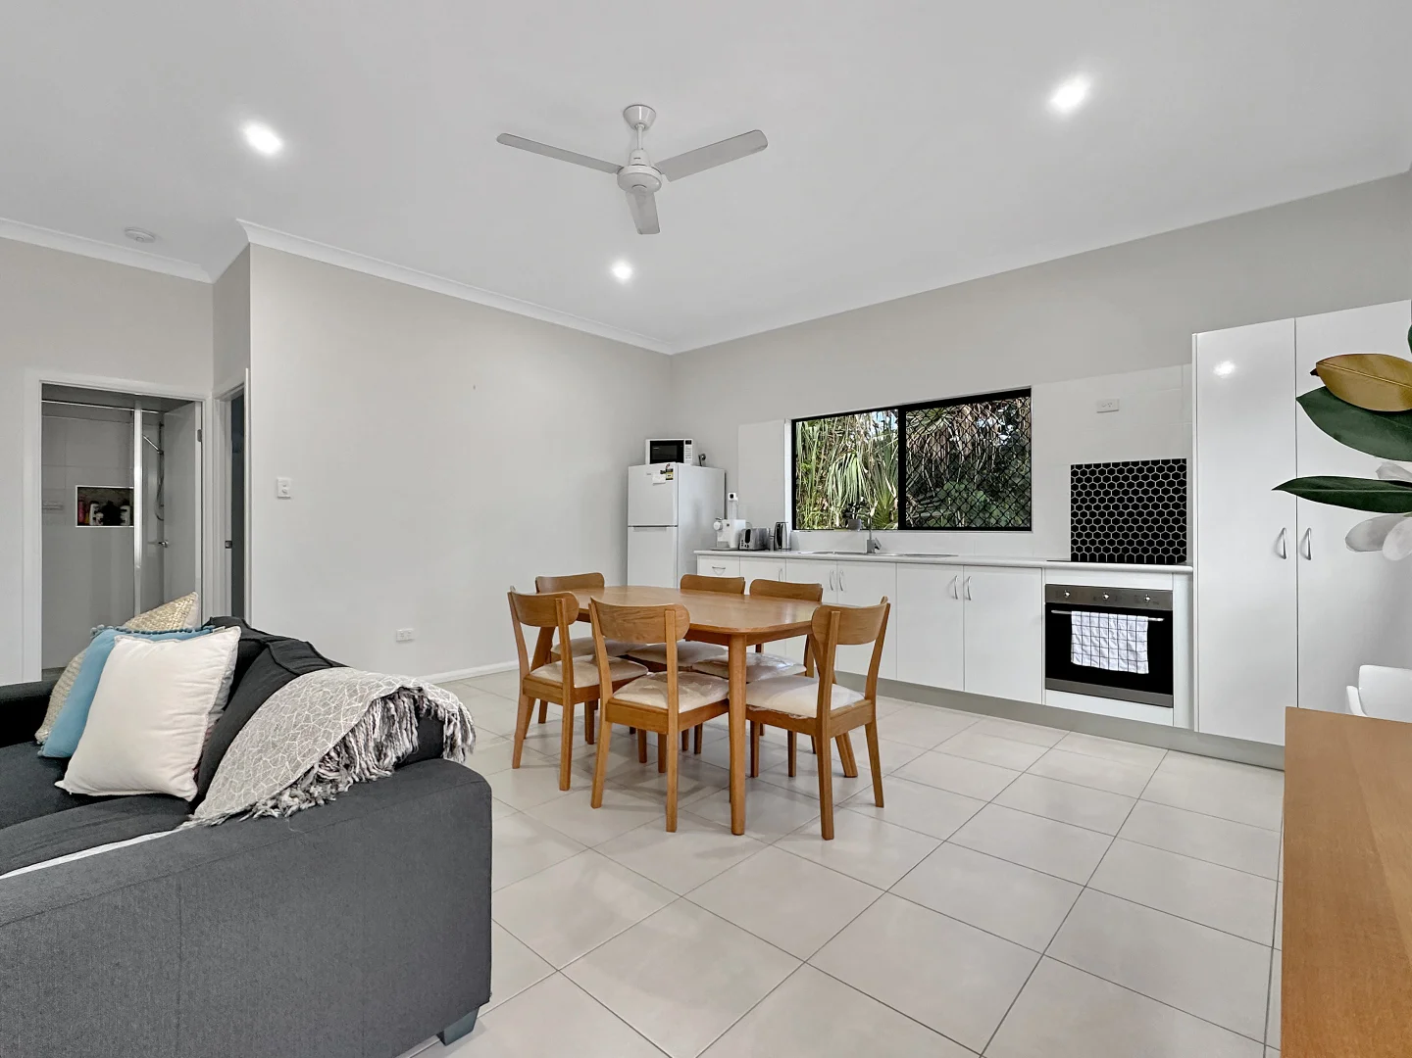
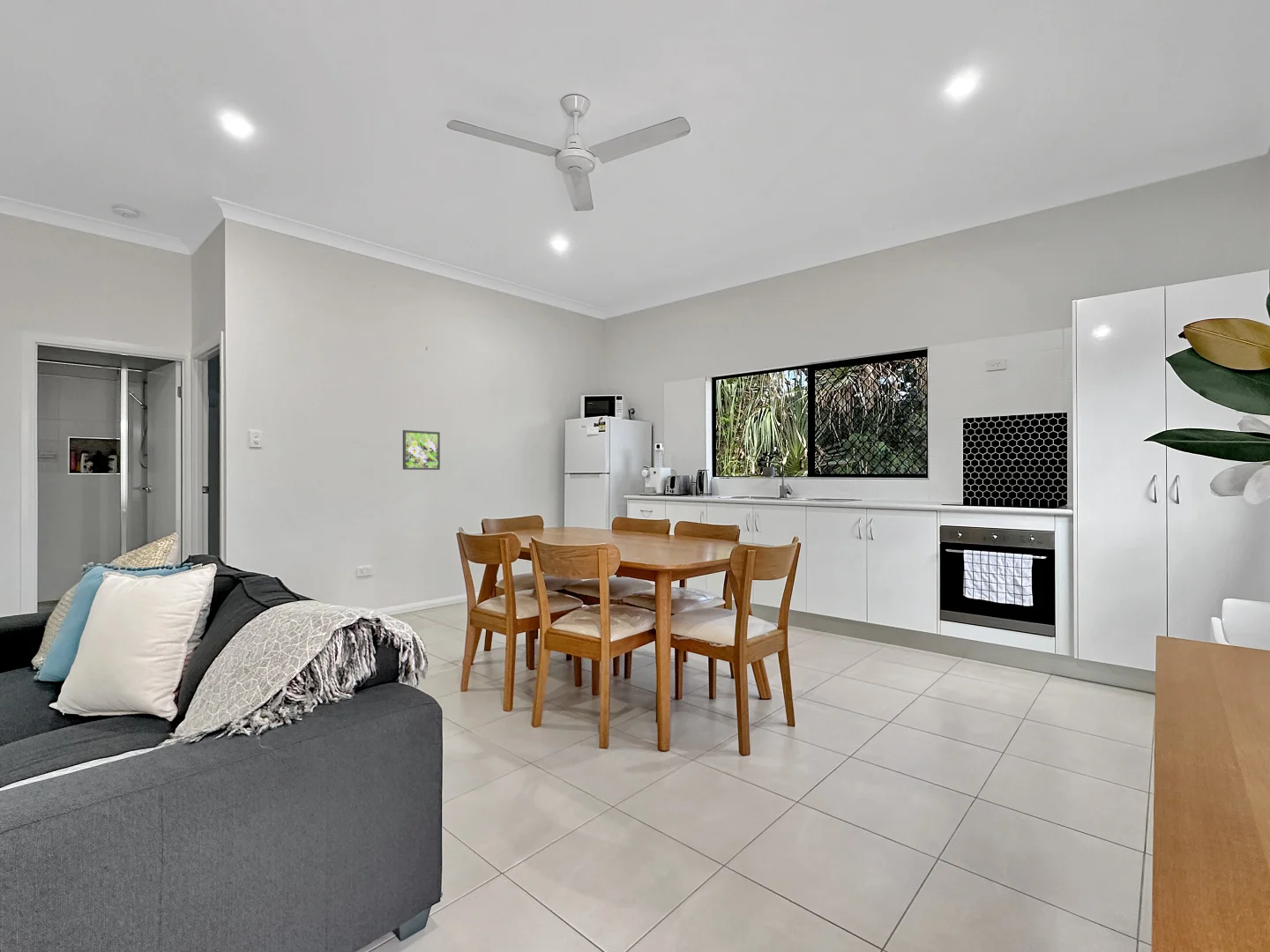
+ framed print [402,429,441,471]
